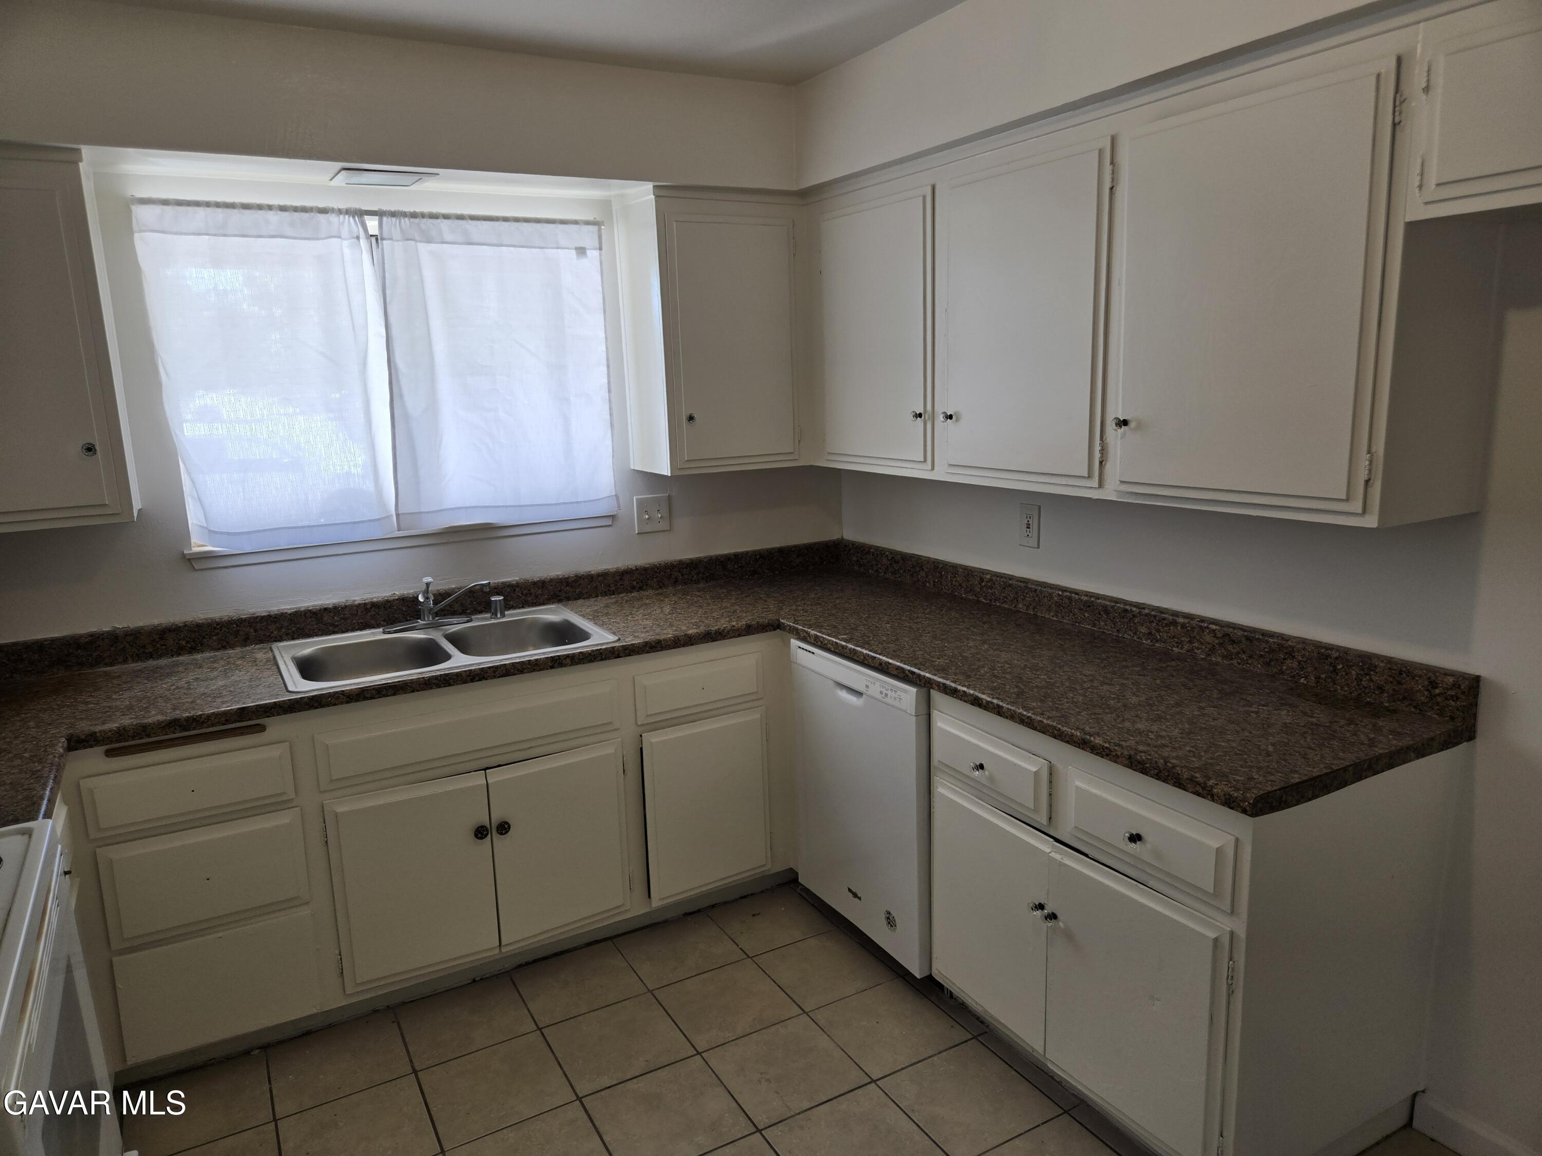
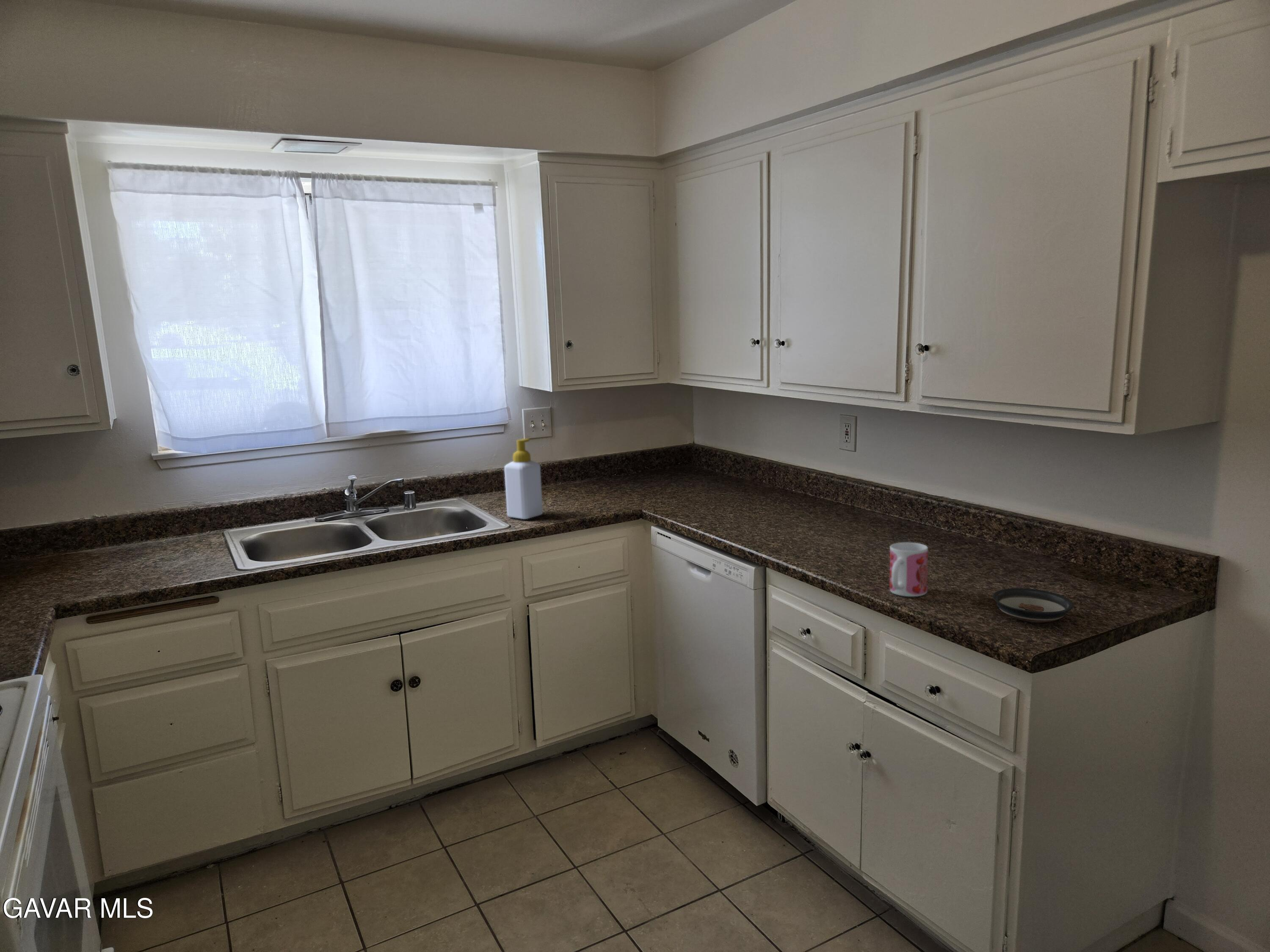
+ saucer [992,588,1074,623]
+ mug [889,542,928,597]
+ soap bottle [504,438,543,520]
